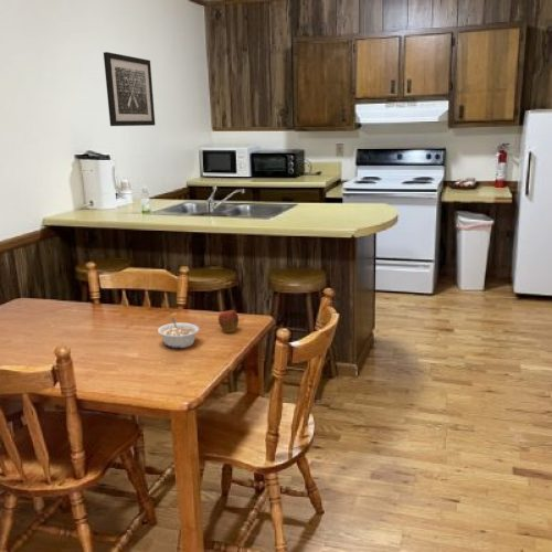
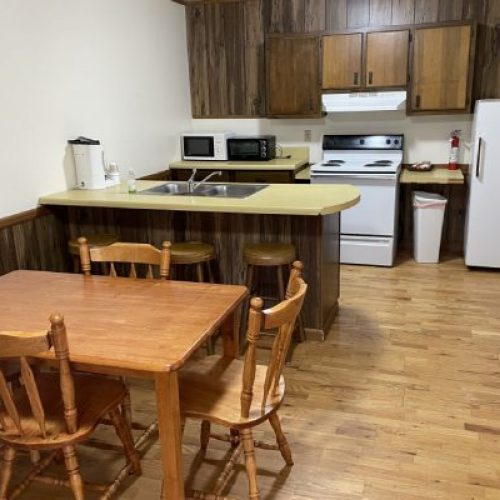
- fruit [217,306,240,333]
- wall art [103,51,156,127]
- legume [157,316,200,349]
